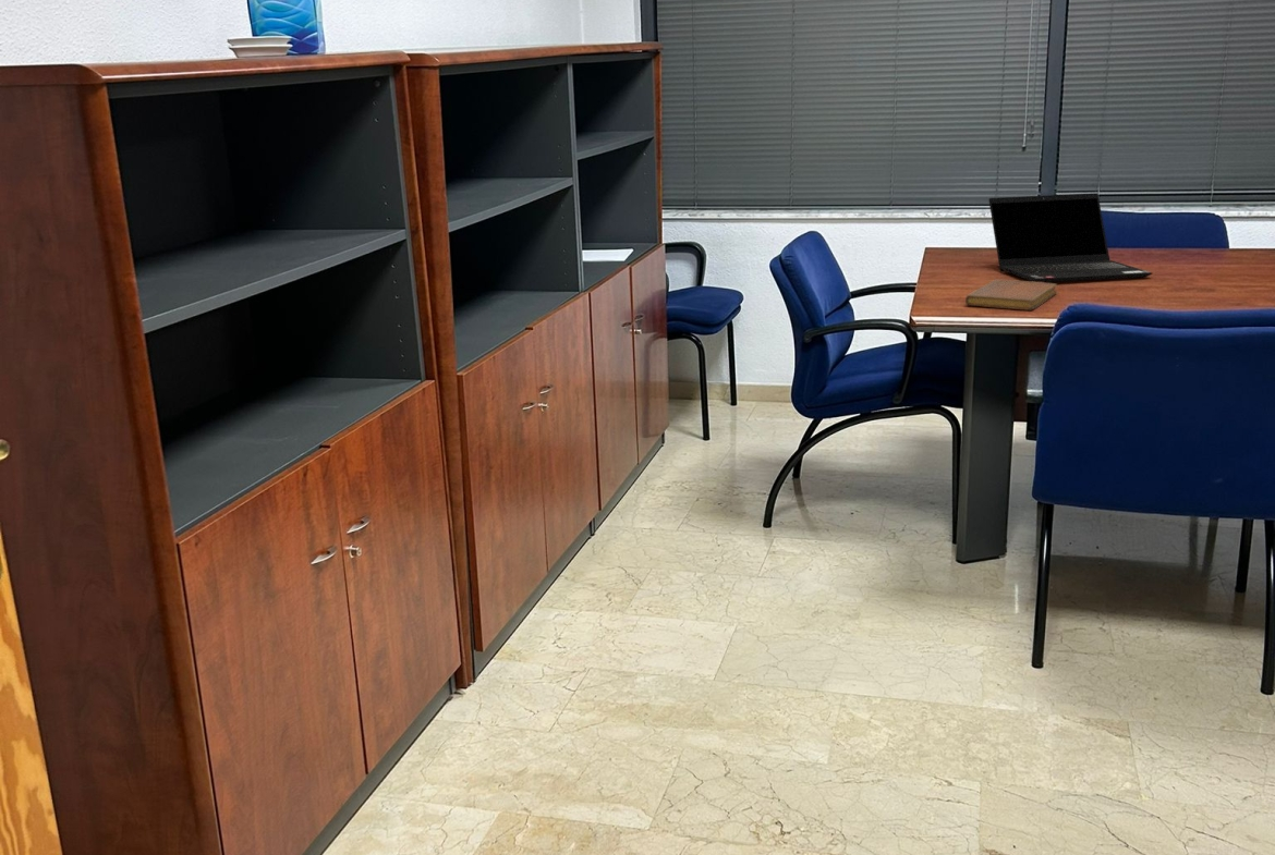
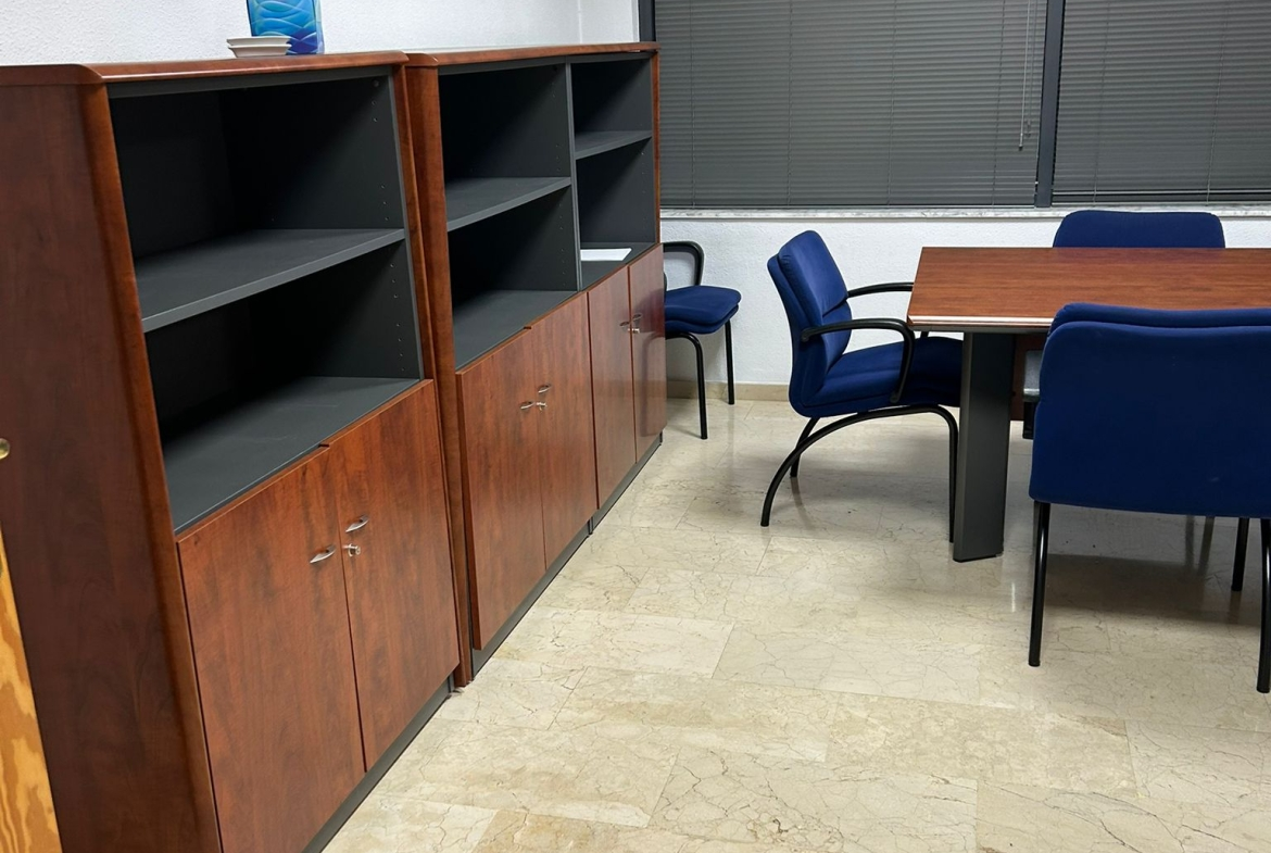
- notebook [964,278,1058,312]
- laptop computer [987,192,1153,283]
